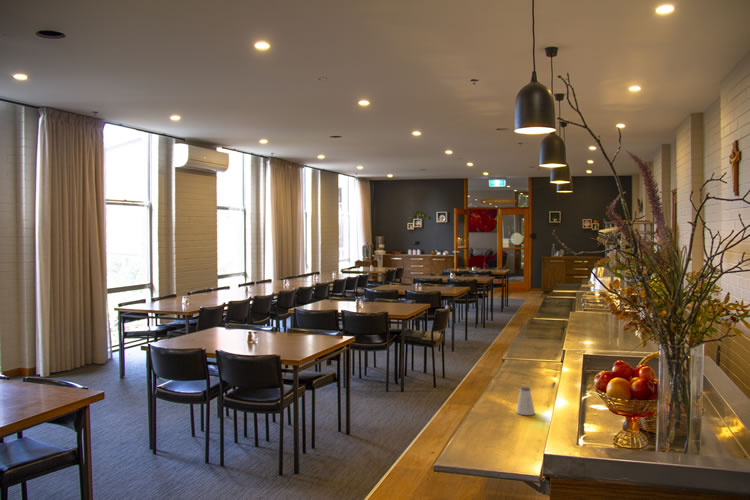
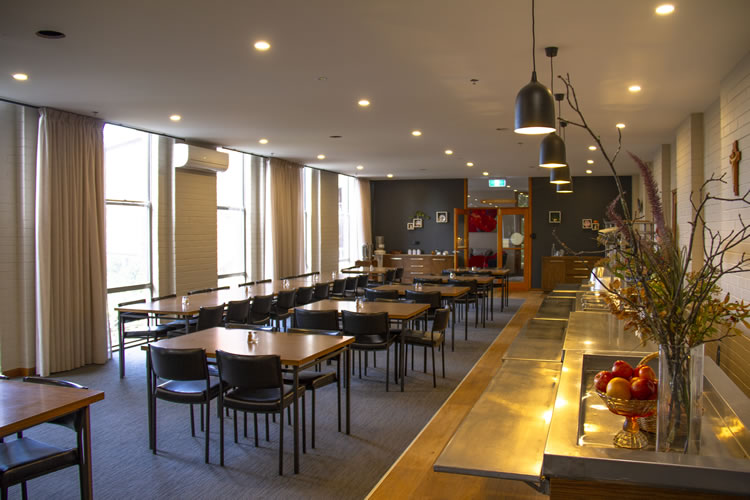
- saltshaker [515,385,536,416]
